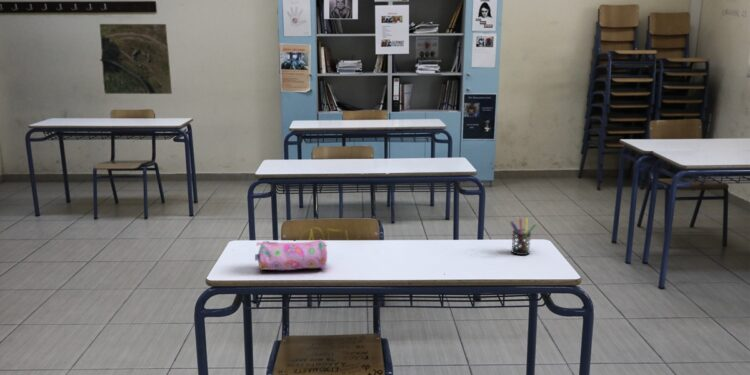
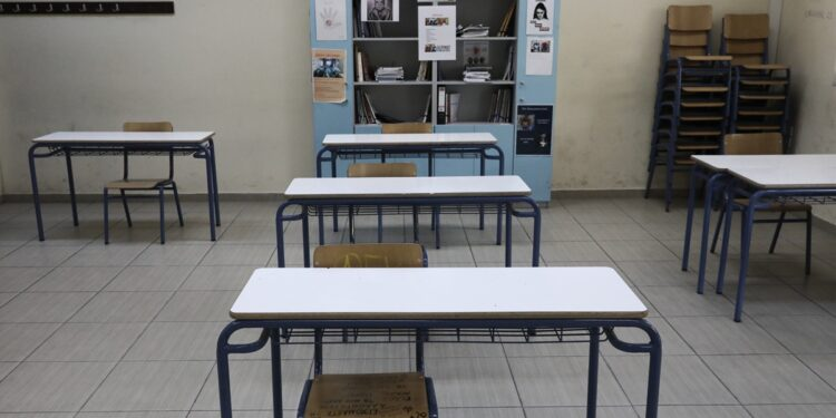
- map [99,23,173,95]
- pencil case [254,239,328,271]
- pen holder [509,217,537,256]
